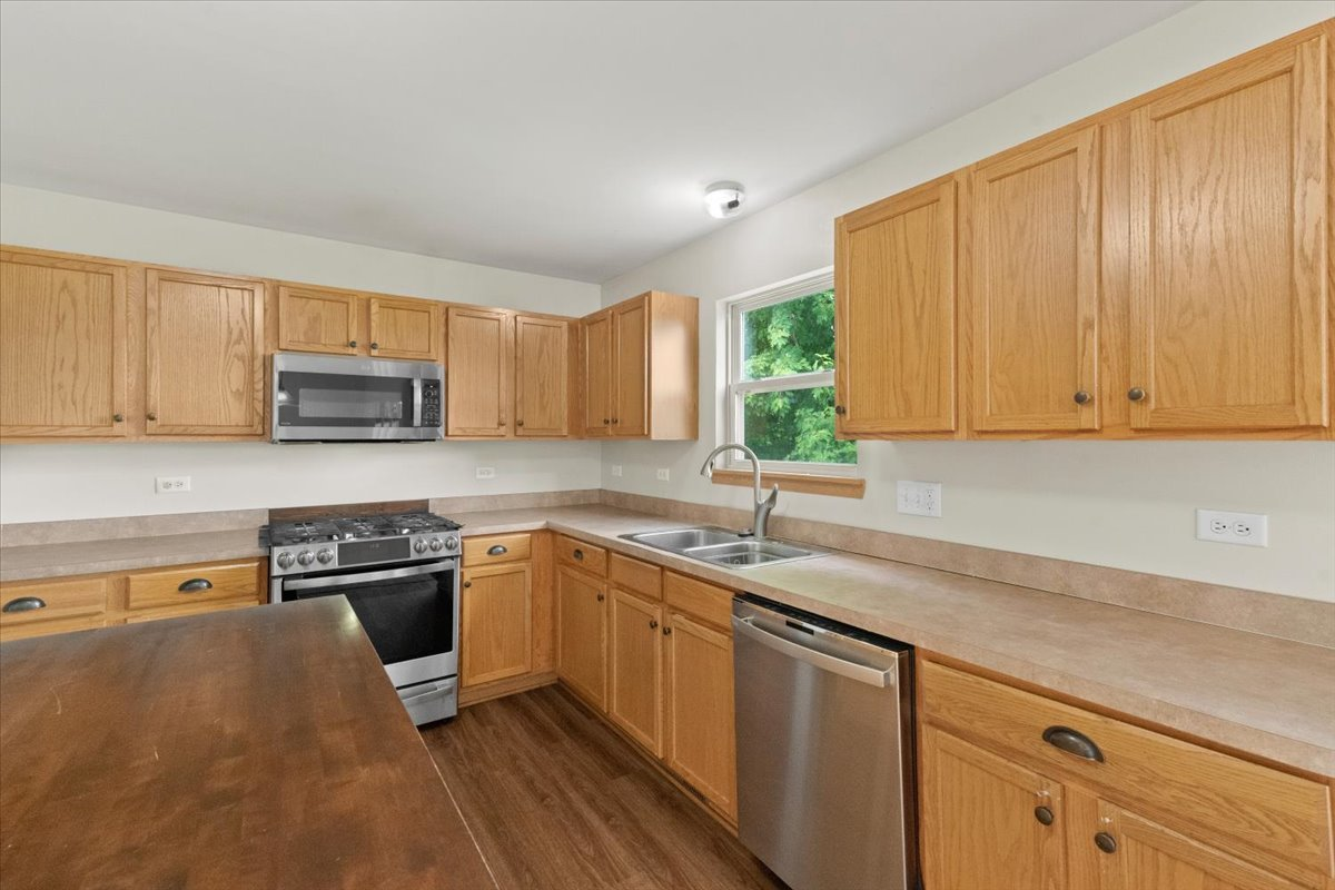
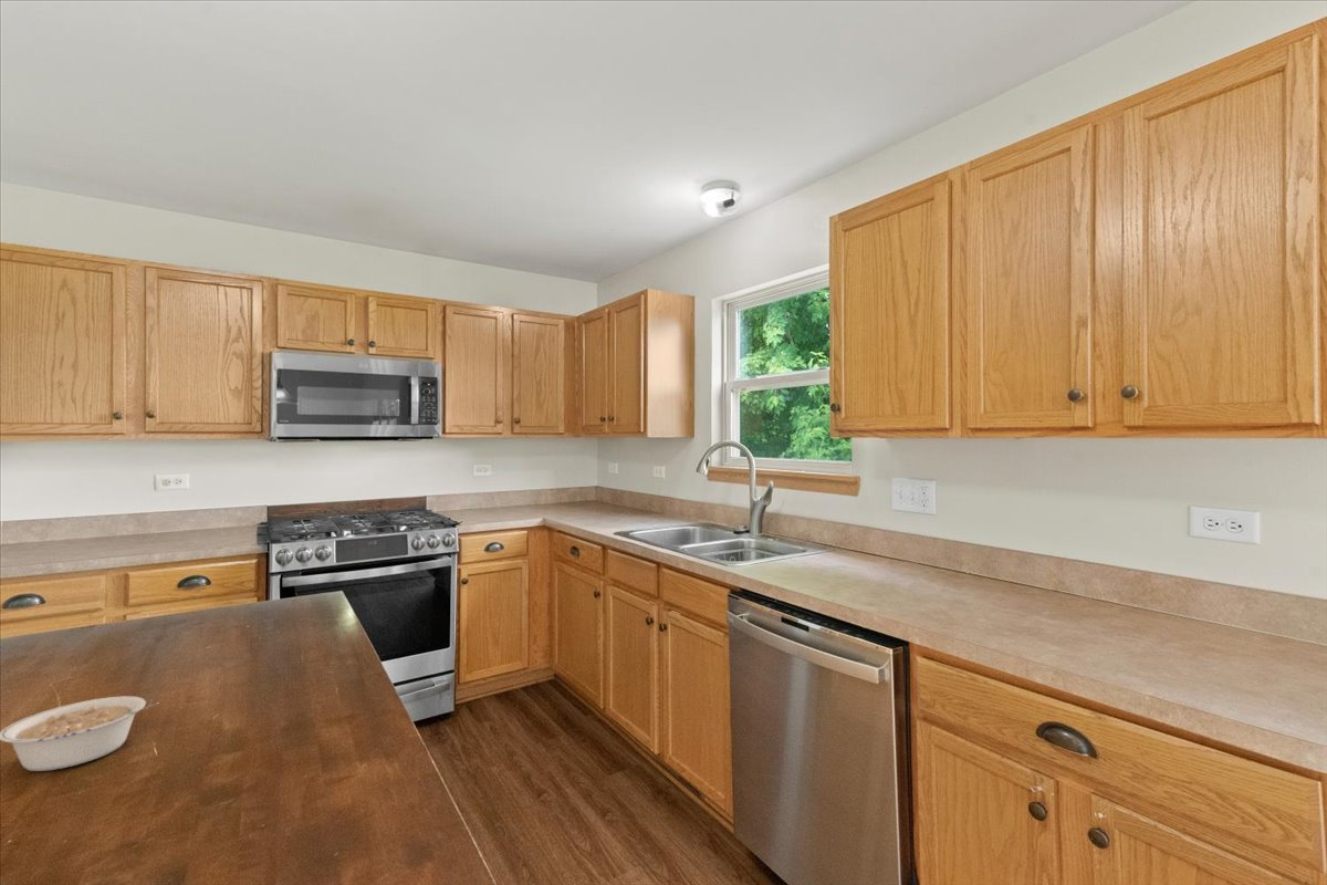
+ legume [0,695,160,772]
